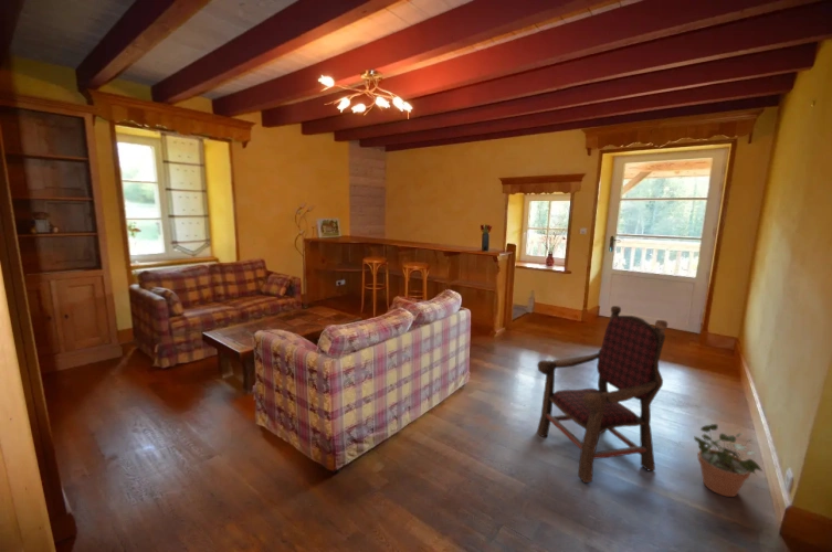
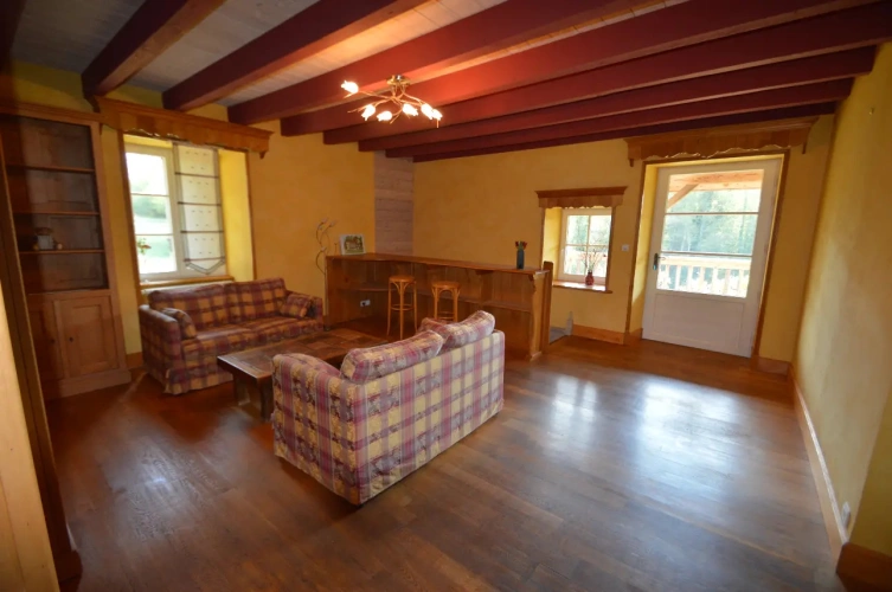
- armchair [536,305,668,484]
- potted plant [693,423,765,498]
